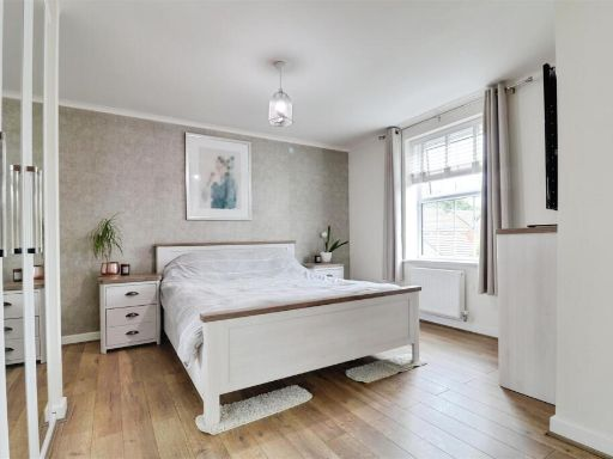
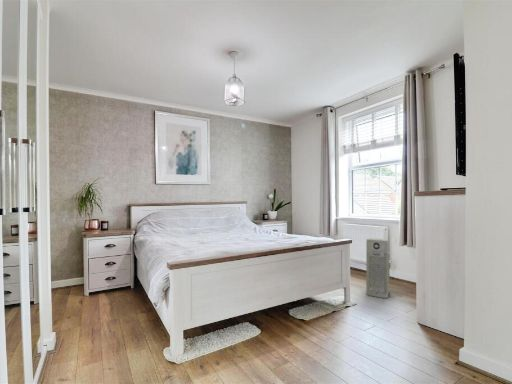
+ air purifier [365,237,391,299]
